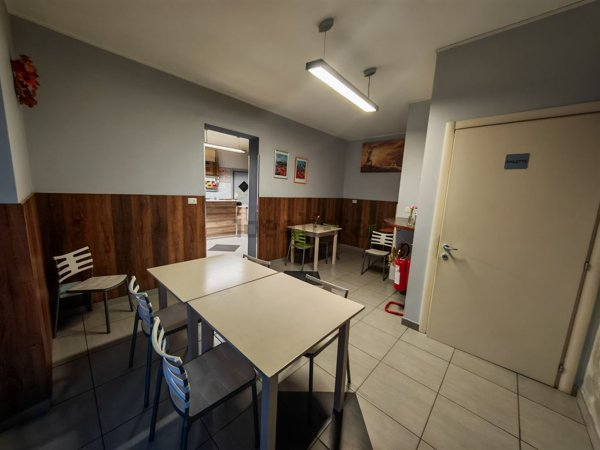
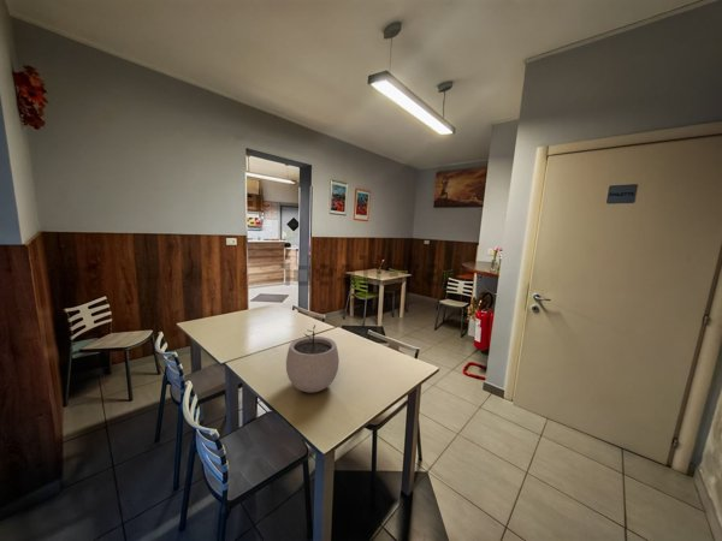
+ plant pot [285,323,341,393]
